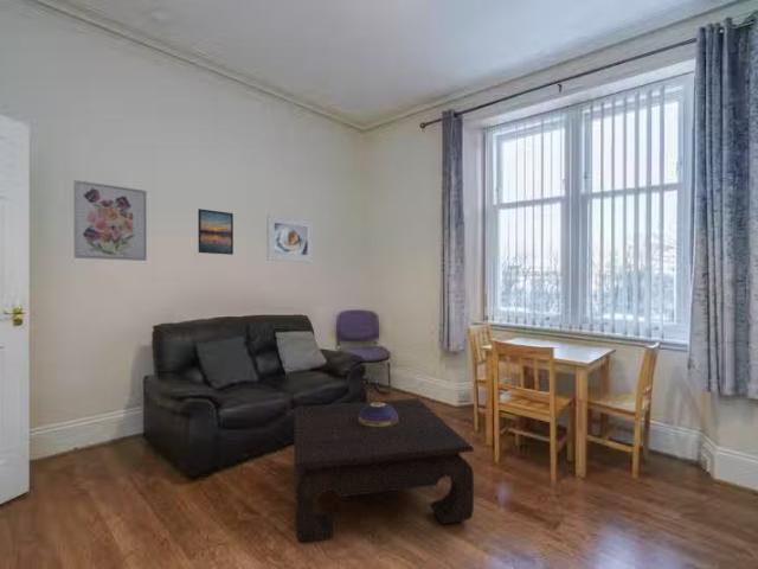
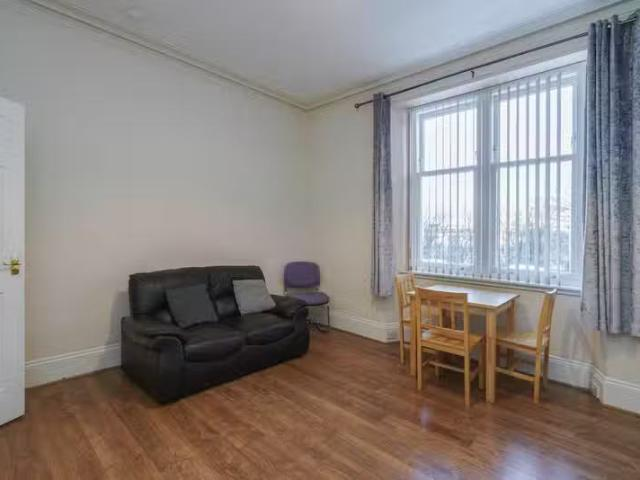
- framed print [265,213,314,263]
- wall art [72,179,148,262]
- decorative bowl [358,401,398,427]
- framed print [197,207,235,256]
- coffee table [293,397,475,545]
